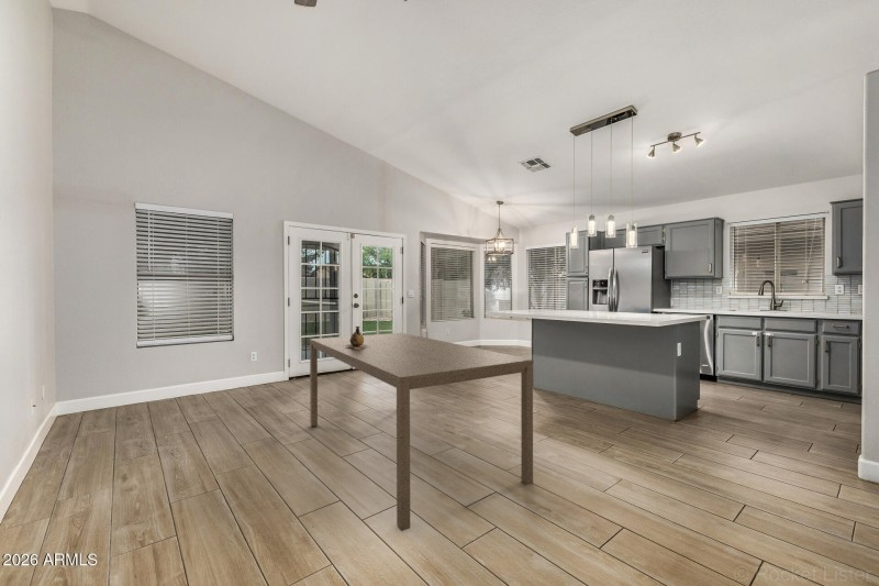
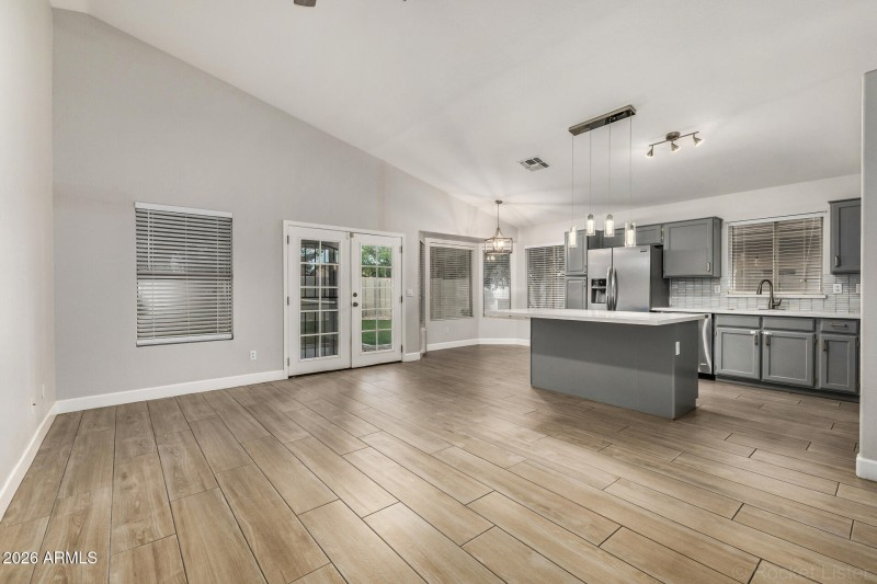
- vase [345,325,369,350]
- dining table [309,332,534,532]
